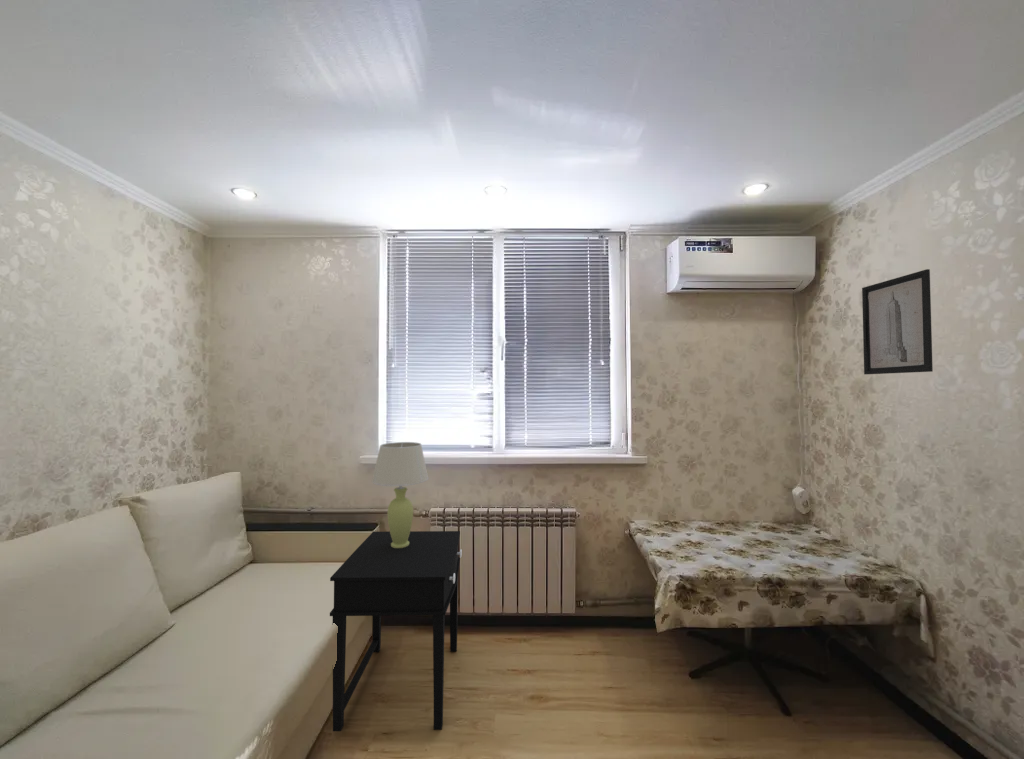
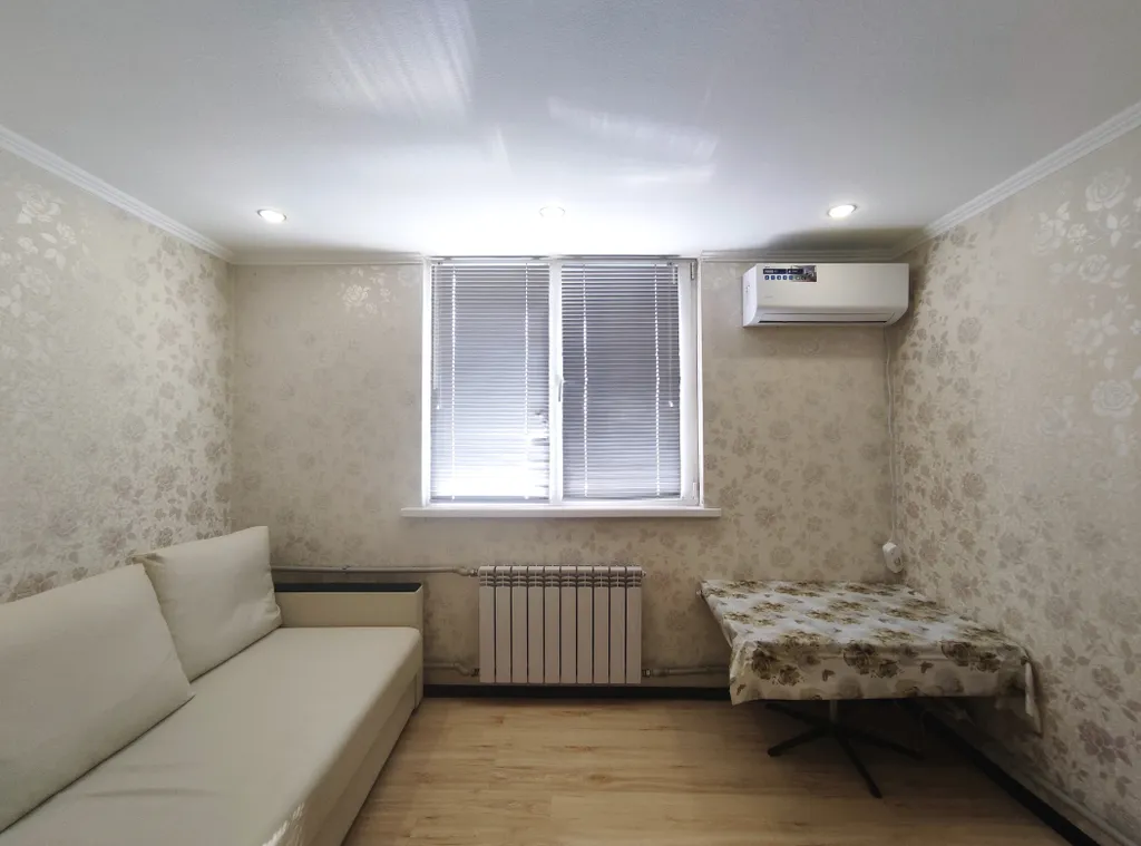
- table lamp [371,441,430,548]
- wall art [861,268,934,375]
- side table [329,530,463,732]
